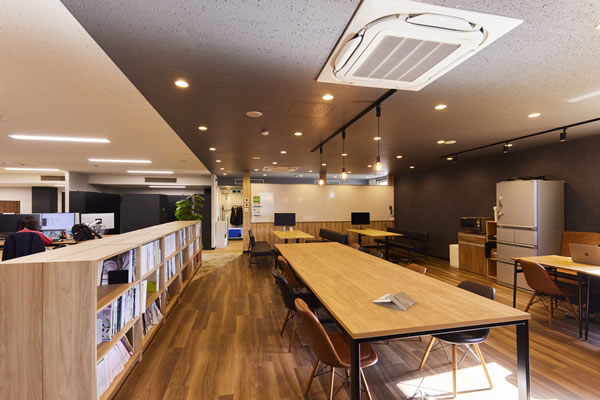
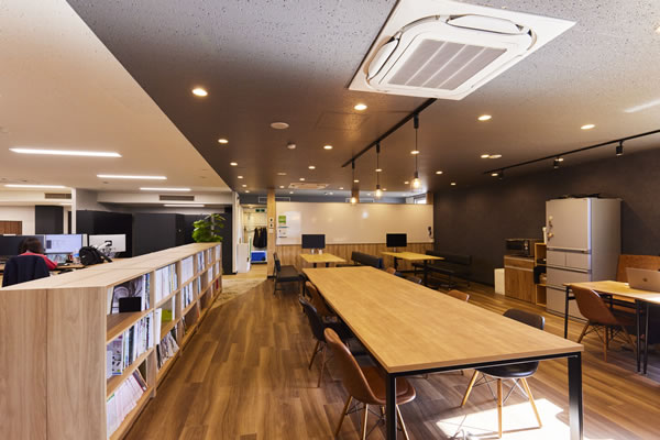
- brochure [372,290,417,312]
